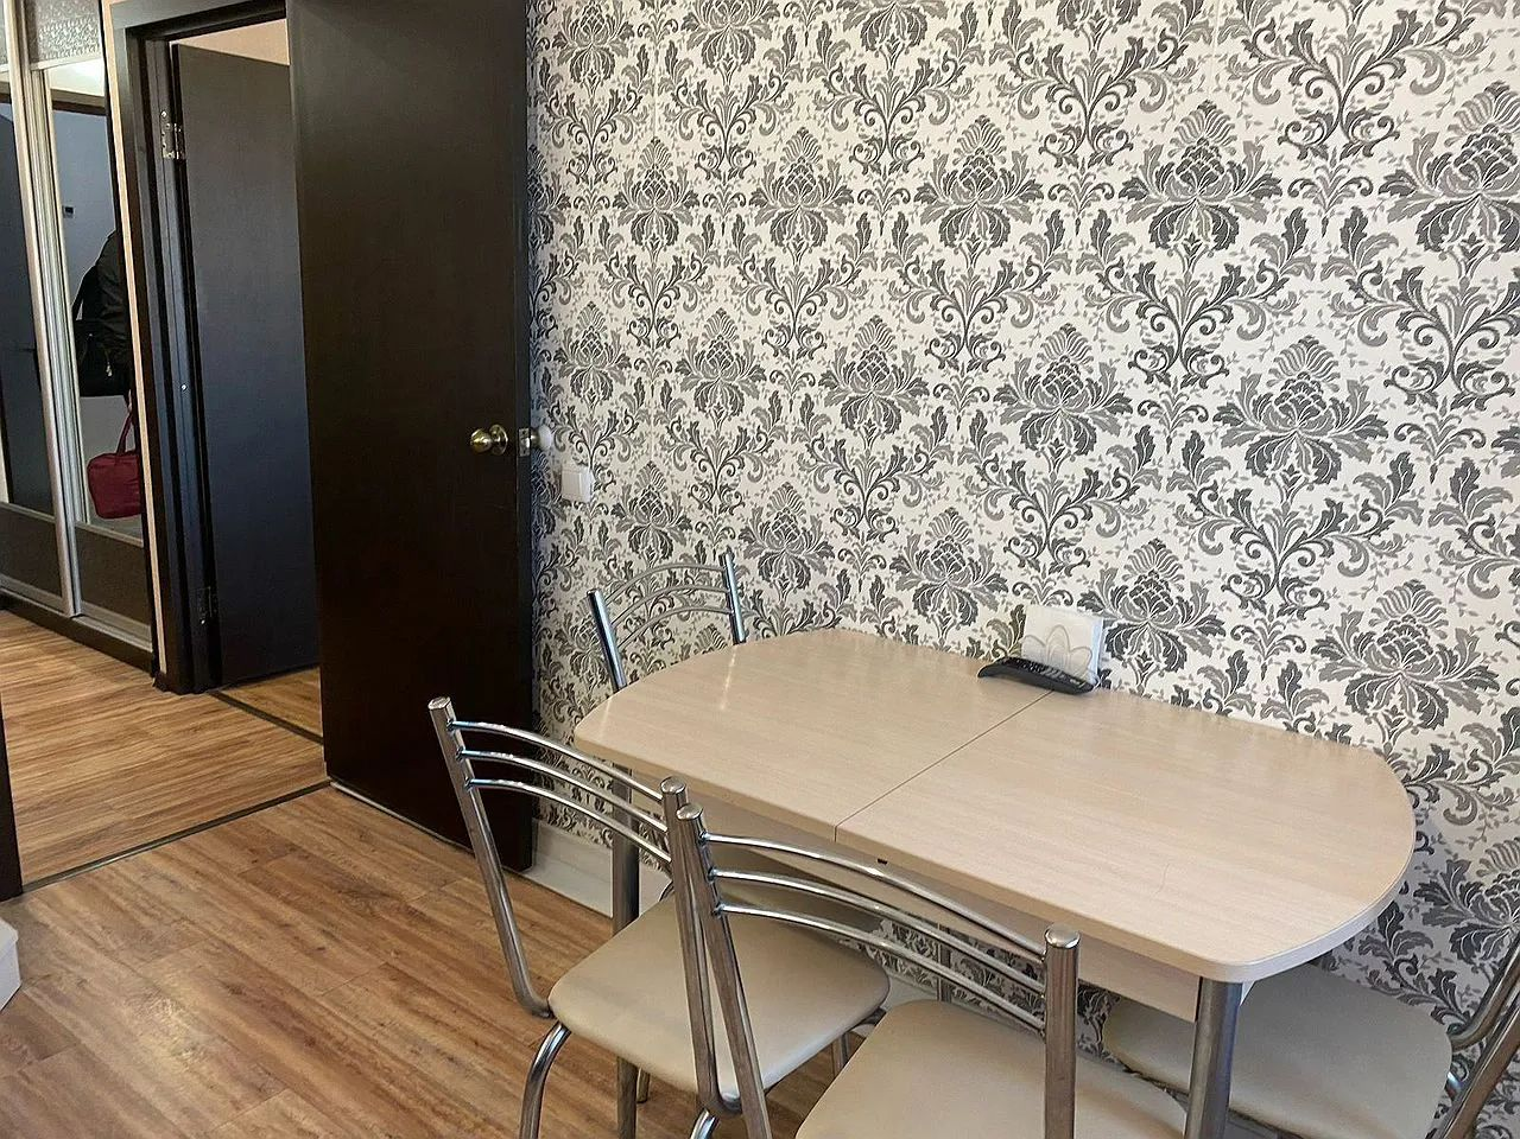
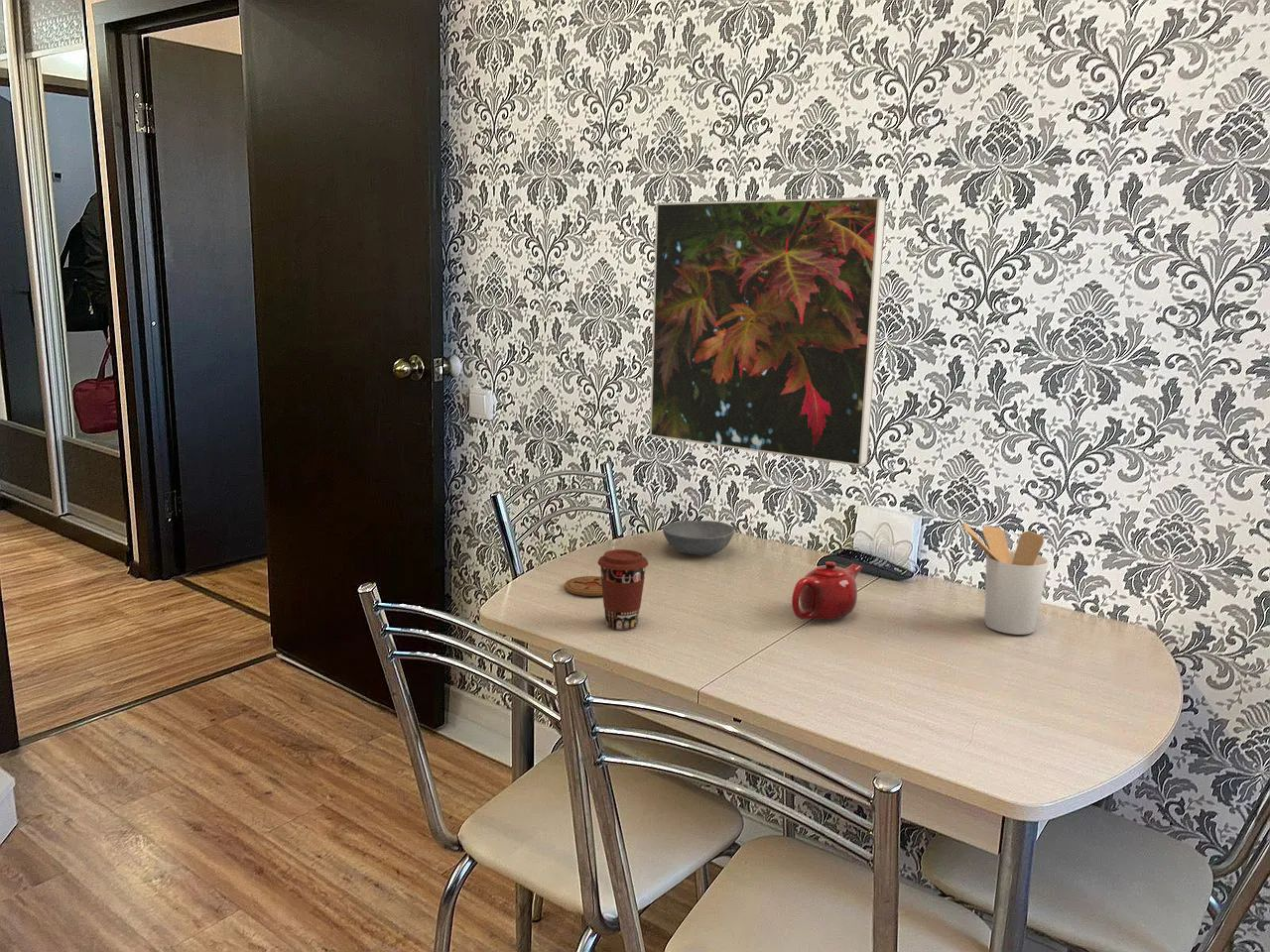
+ teapot [791,561,863,620]
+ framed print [649,195,887,467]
+ utensil holder [962,523,1049,636]
+ coffee cup [596,548,649,631]
+ bowl [662,520,735,556]
+ coaster [564,575,603,597]
